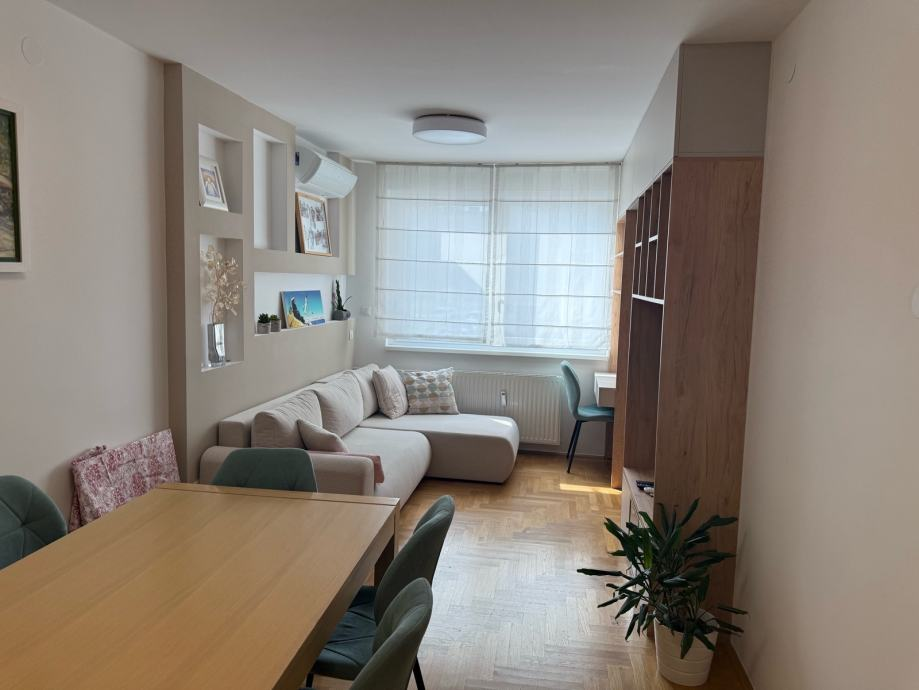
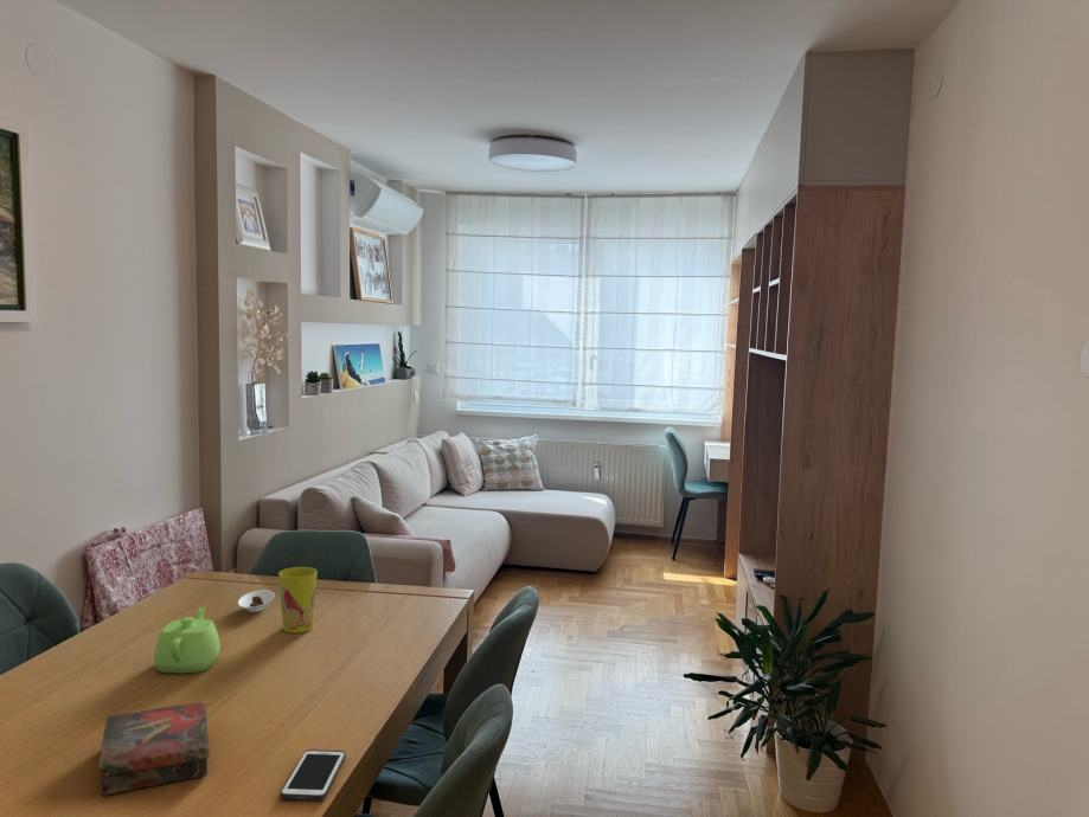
+ saucer [237,588,275,613]
+ cell phone [280,748,347,802]
+ teapot [153,605,222,674]
+ book [98,700,211,797]
+ cup [277,566,319,633]
